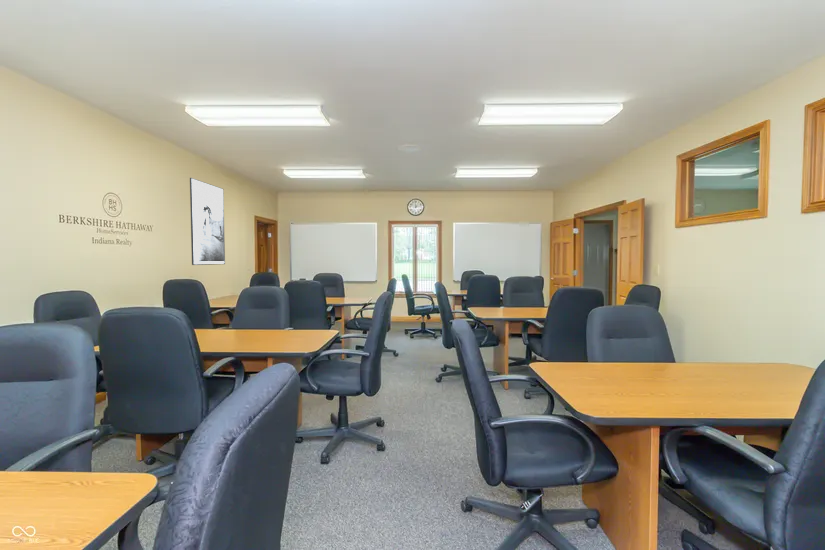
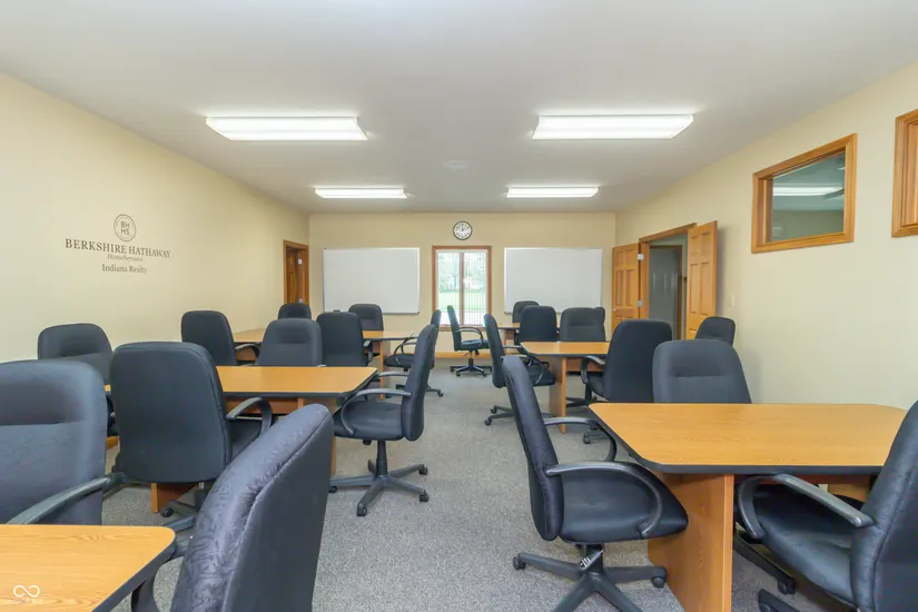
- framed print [189,177,226,266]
